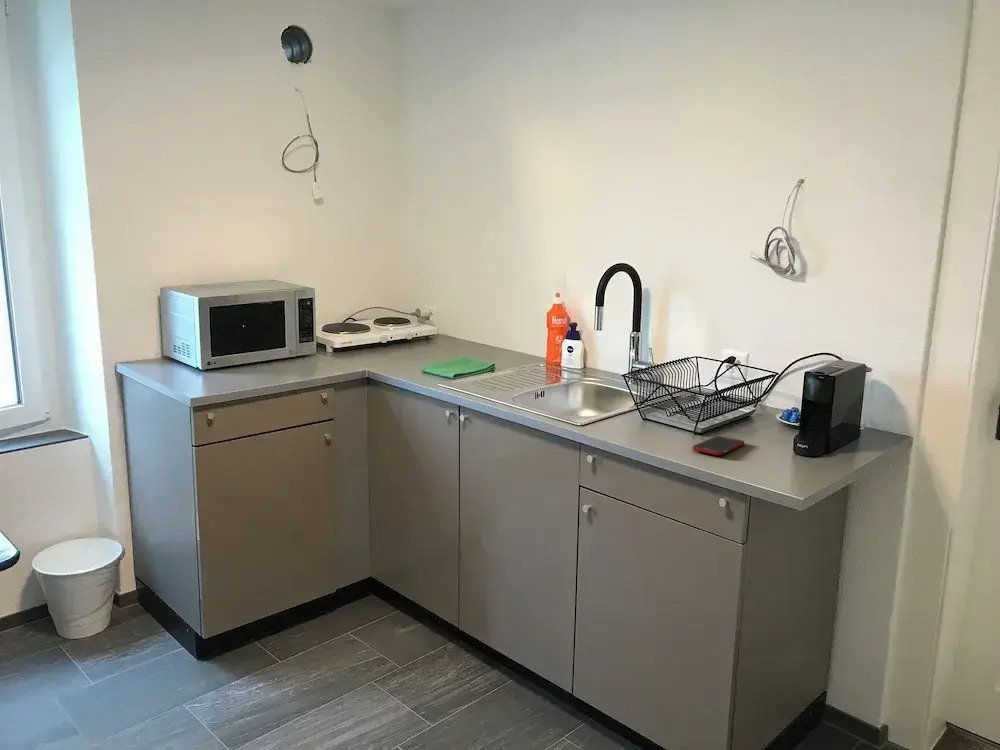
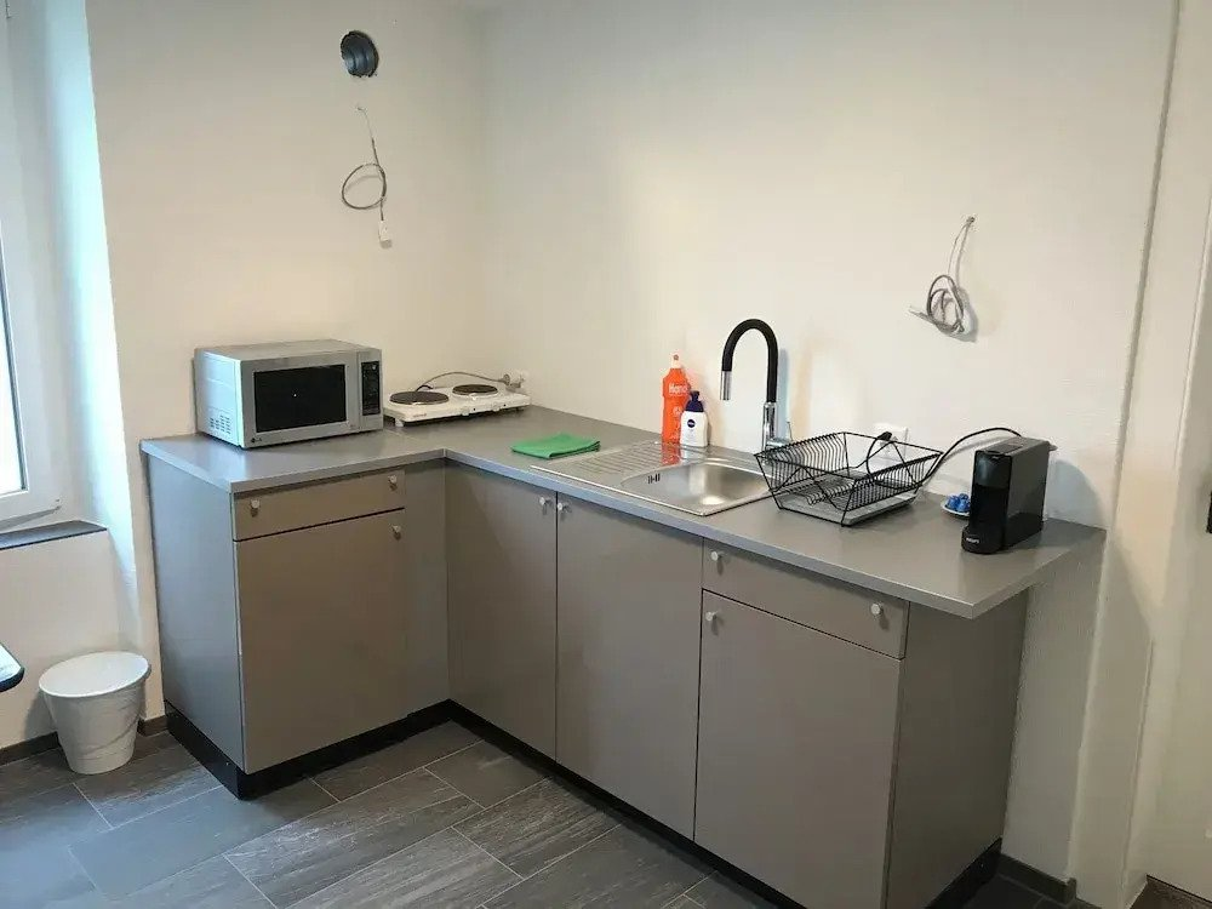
- cell phone [692,435,745,456]
